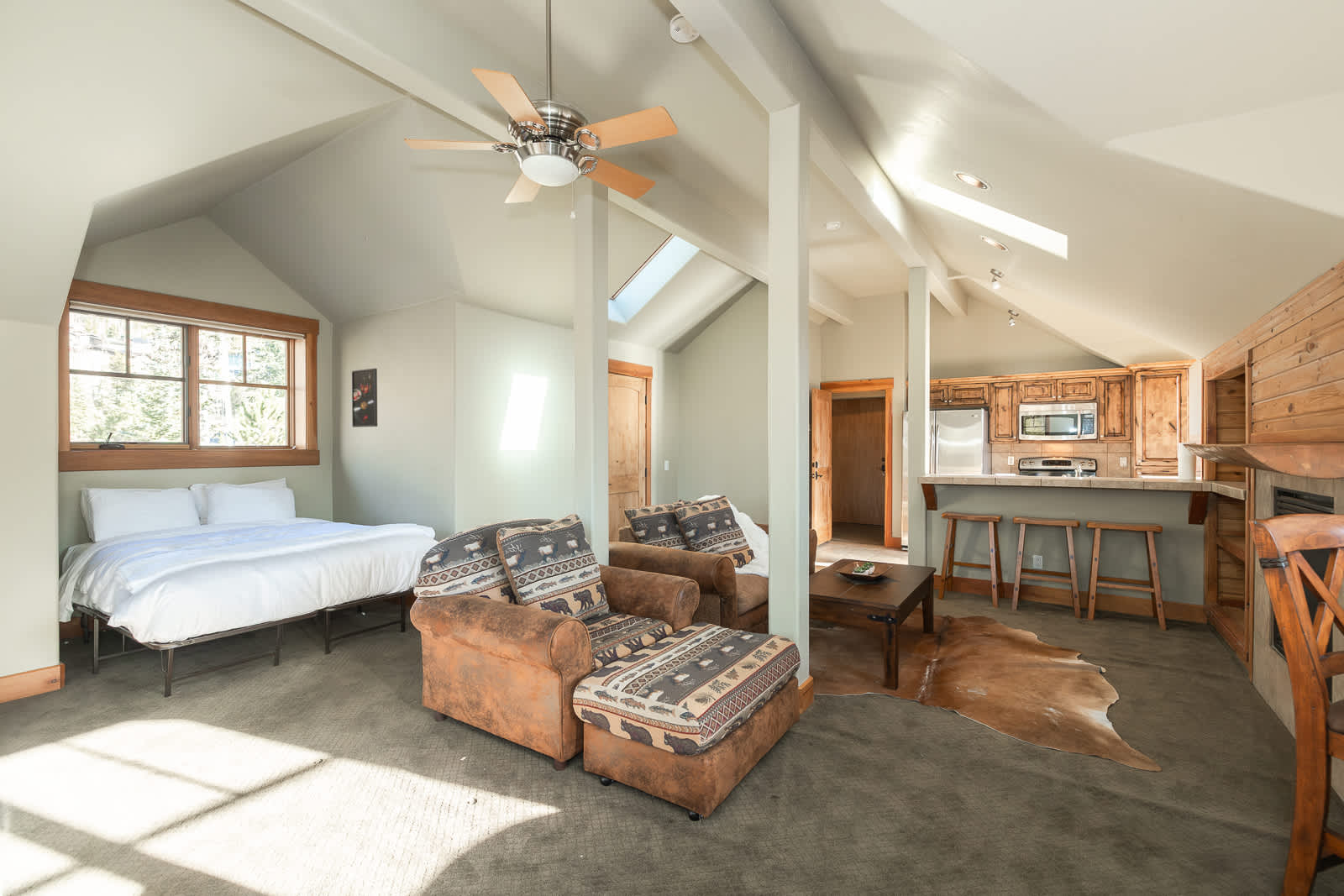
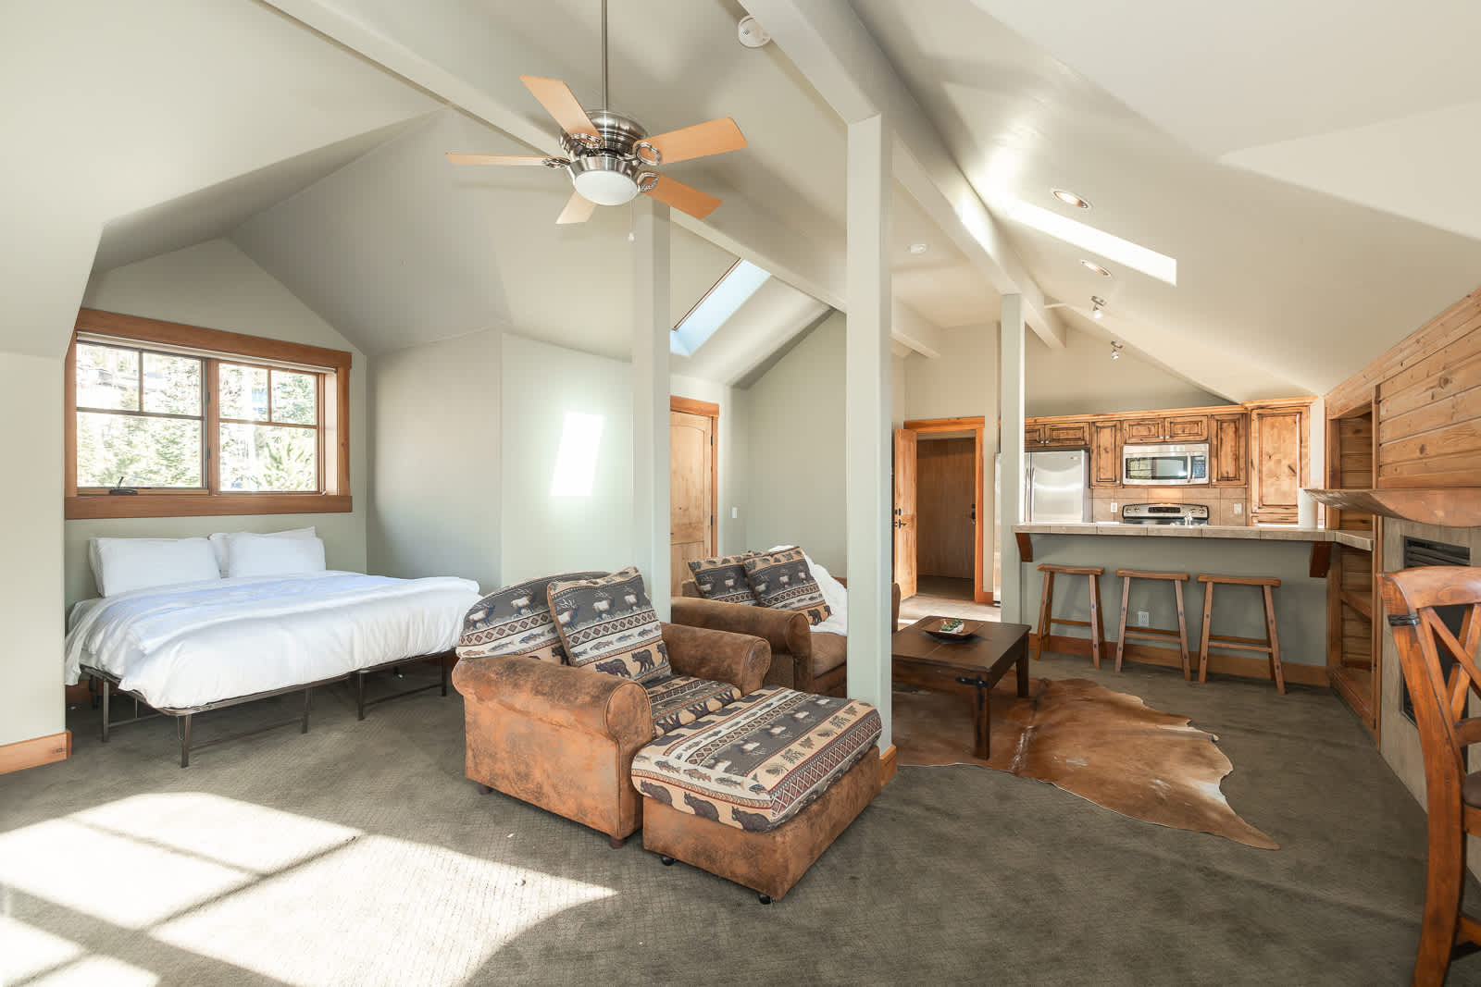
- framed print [351,368,378,428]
